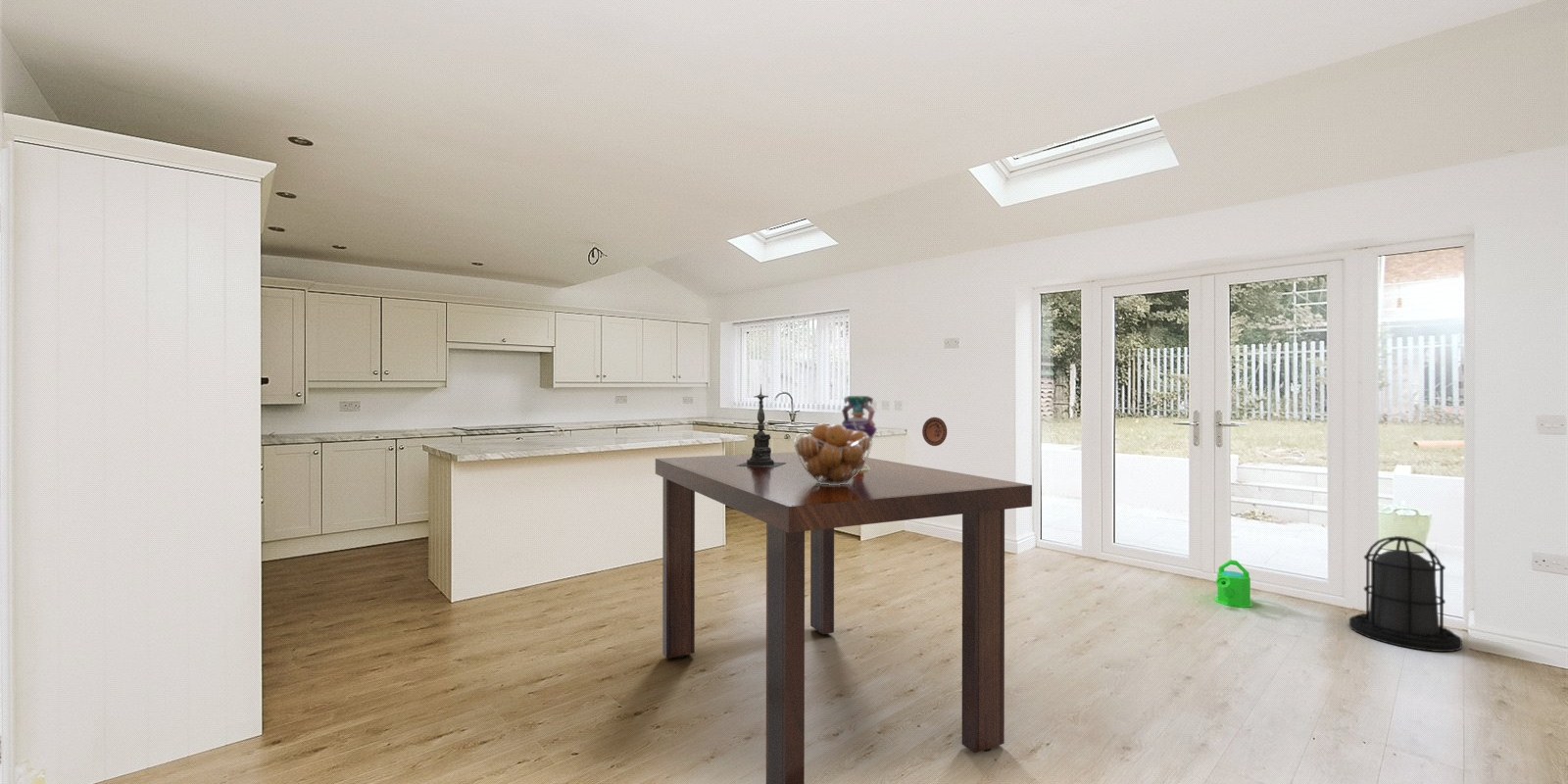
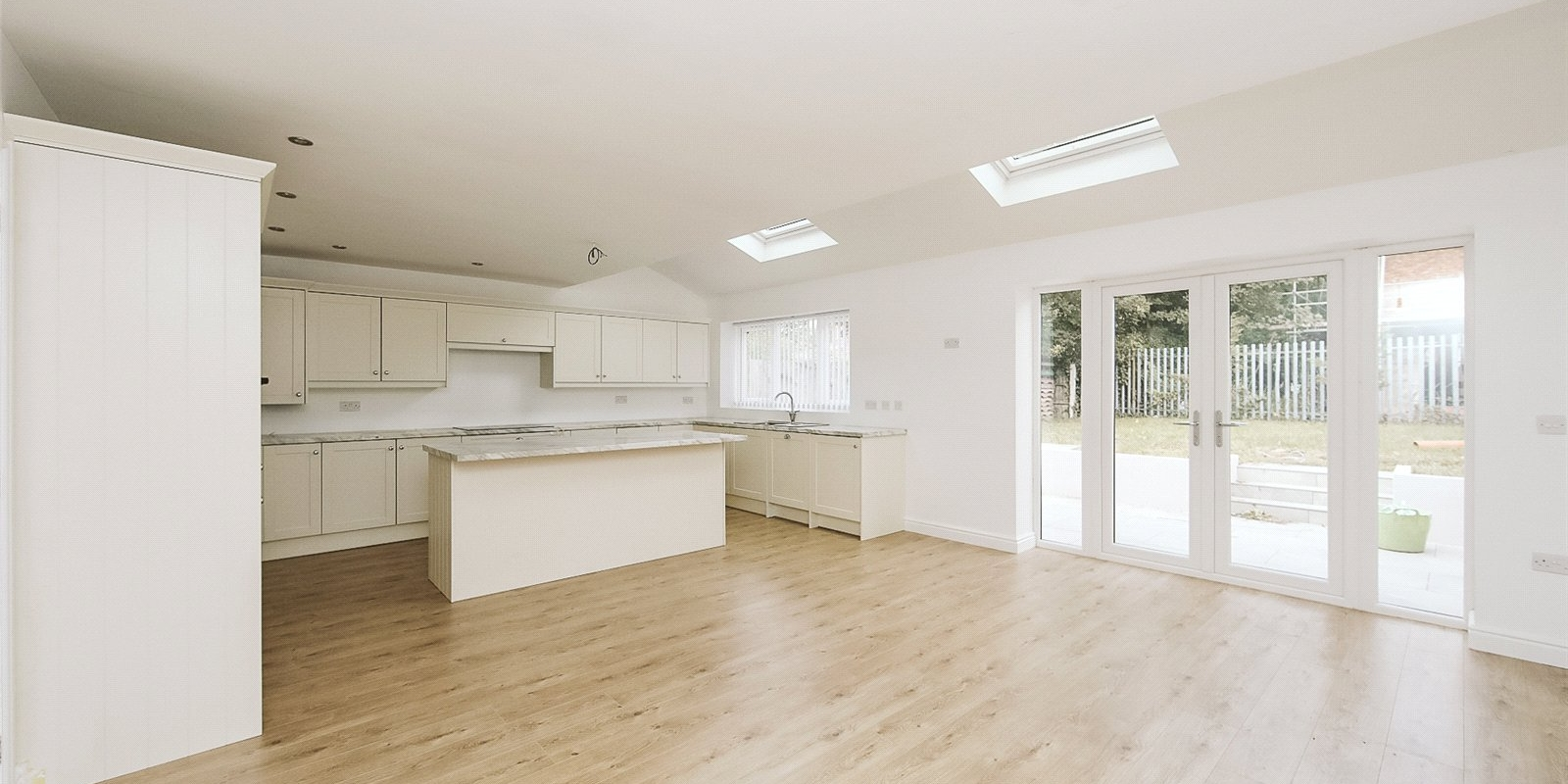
- dining table [655,451,1033,784]
- vase [841,395,878,470]
- watering can [1213,559,1254,609]
- candle holder [738,383,786,467]
- lantern [1348,535,1463,653]
- fruit basket [793,422,873,485]
- decorative plate [921,417,948,447]
